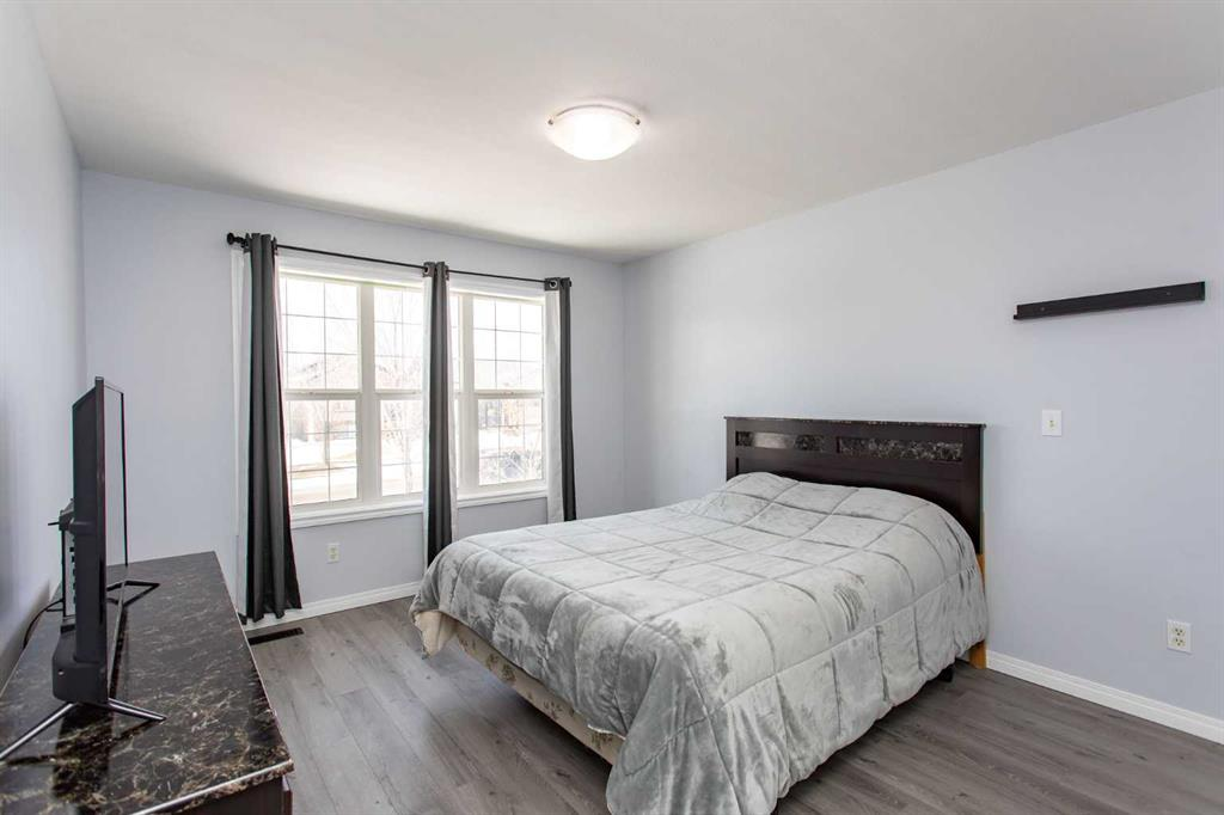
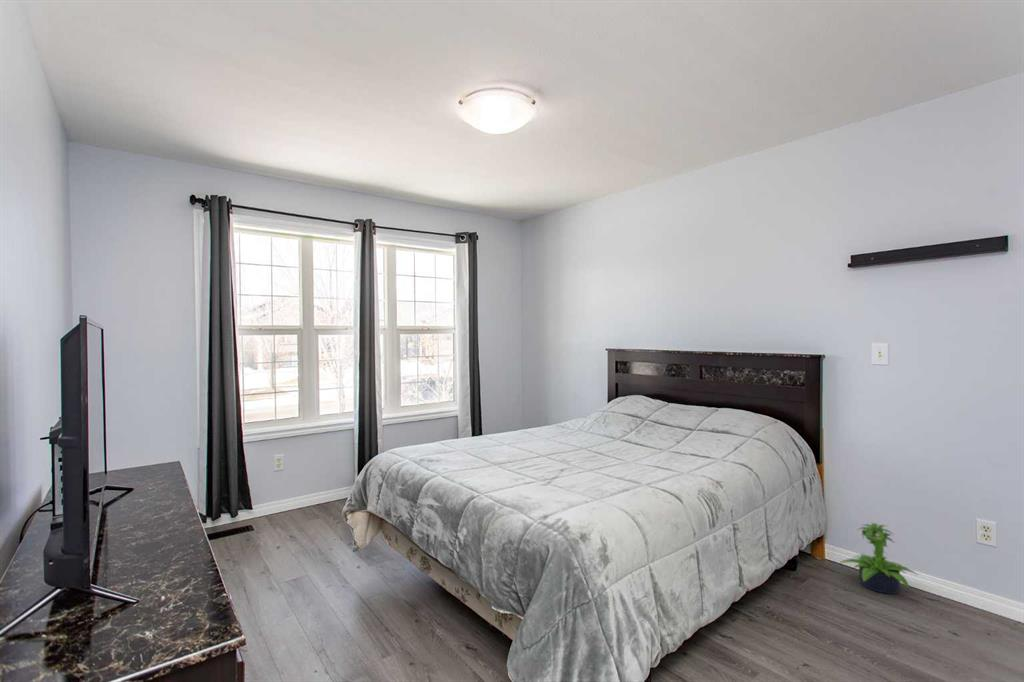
+ potted plant [839,522,920,595]
